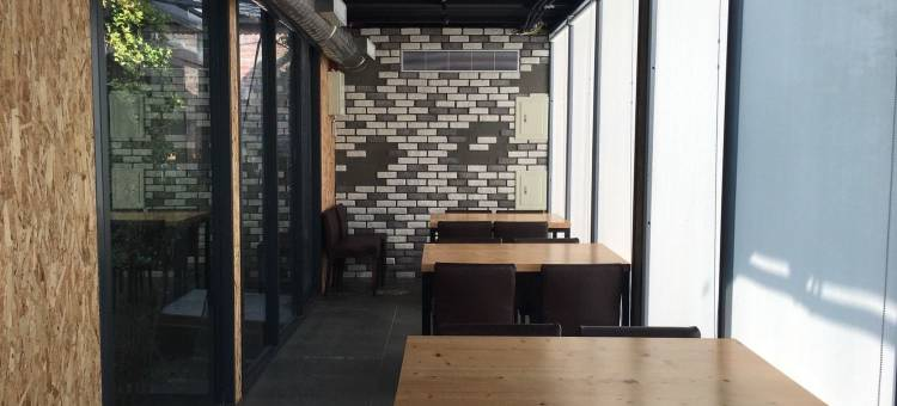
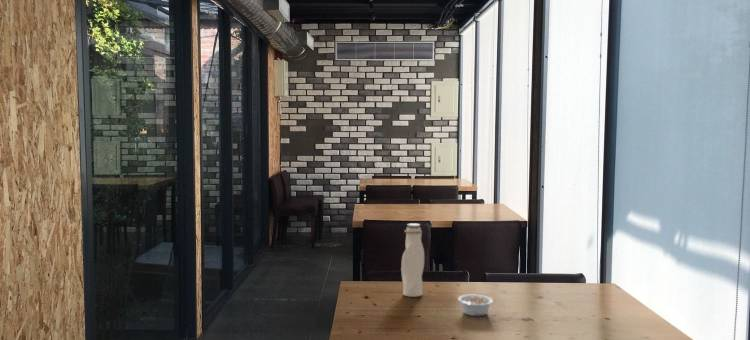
+ water bottle [400,222,425,298]
+ legume [457,294,494,317]
